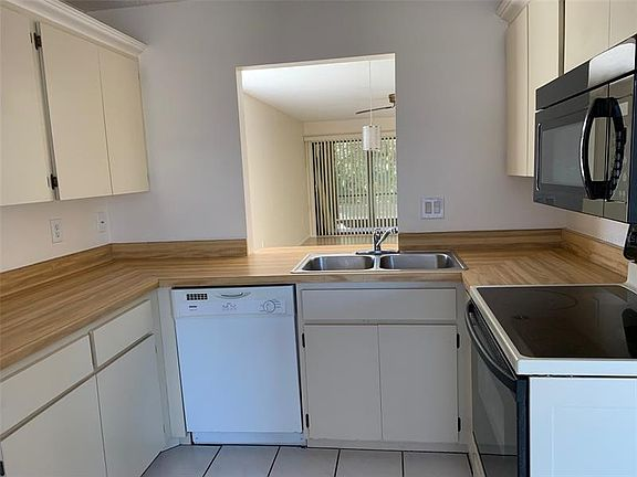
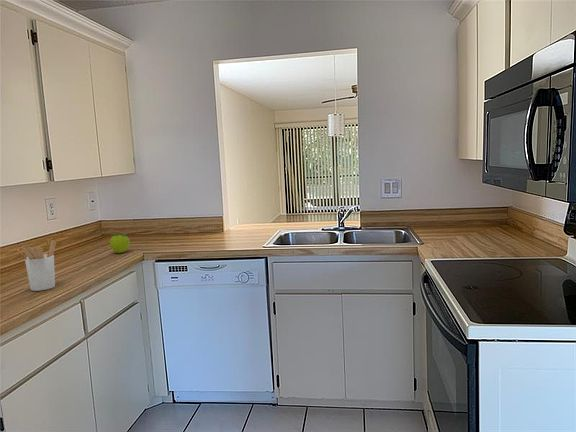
+ fruit [109,232,131,254]
+ utensil holder [17,239,57,292]
